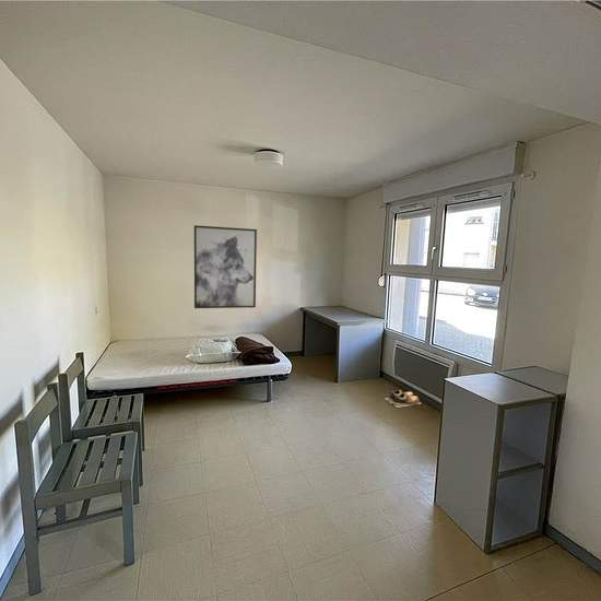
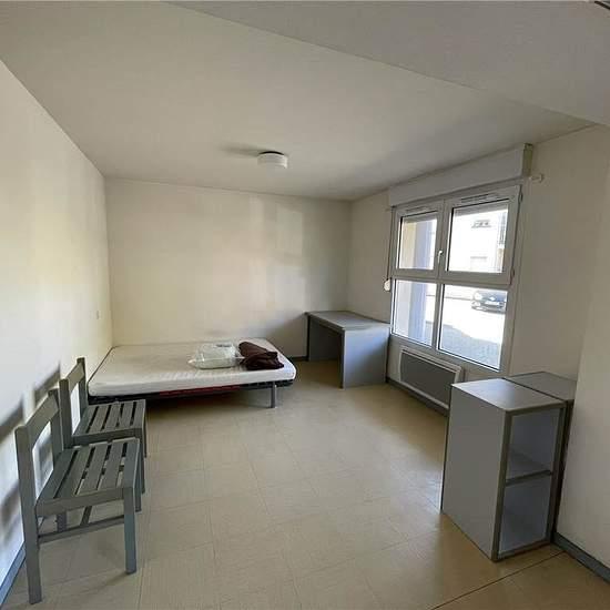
- wall art [193,224,258,309]
- shoes [384,389,423,409]
